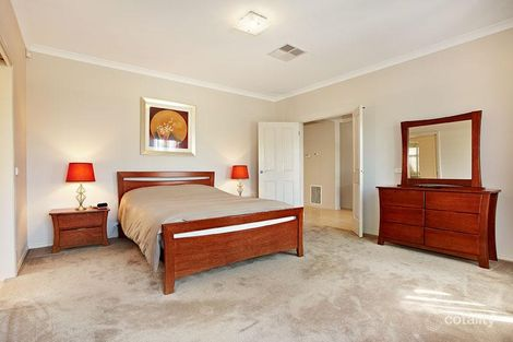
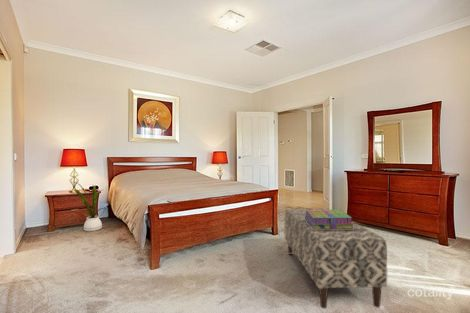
+ house plant [73,181,107,232]
+ stack of books [304,209,354,229]
+ bench [284,207,388,310]
